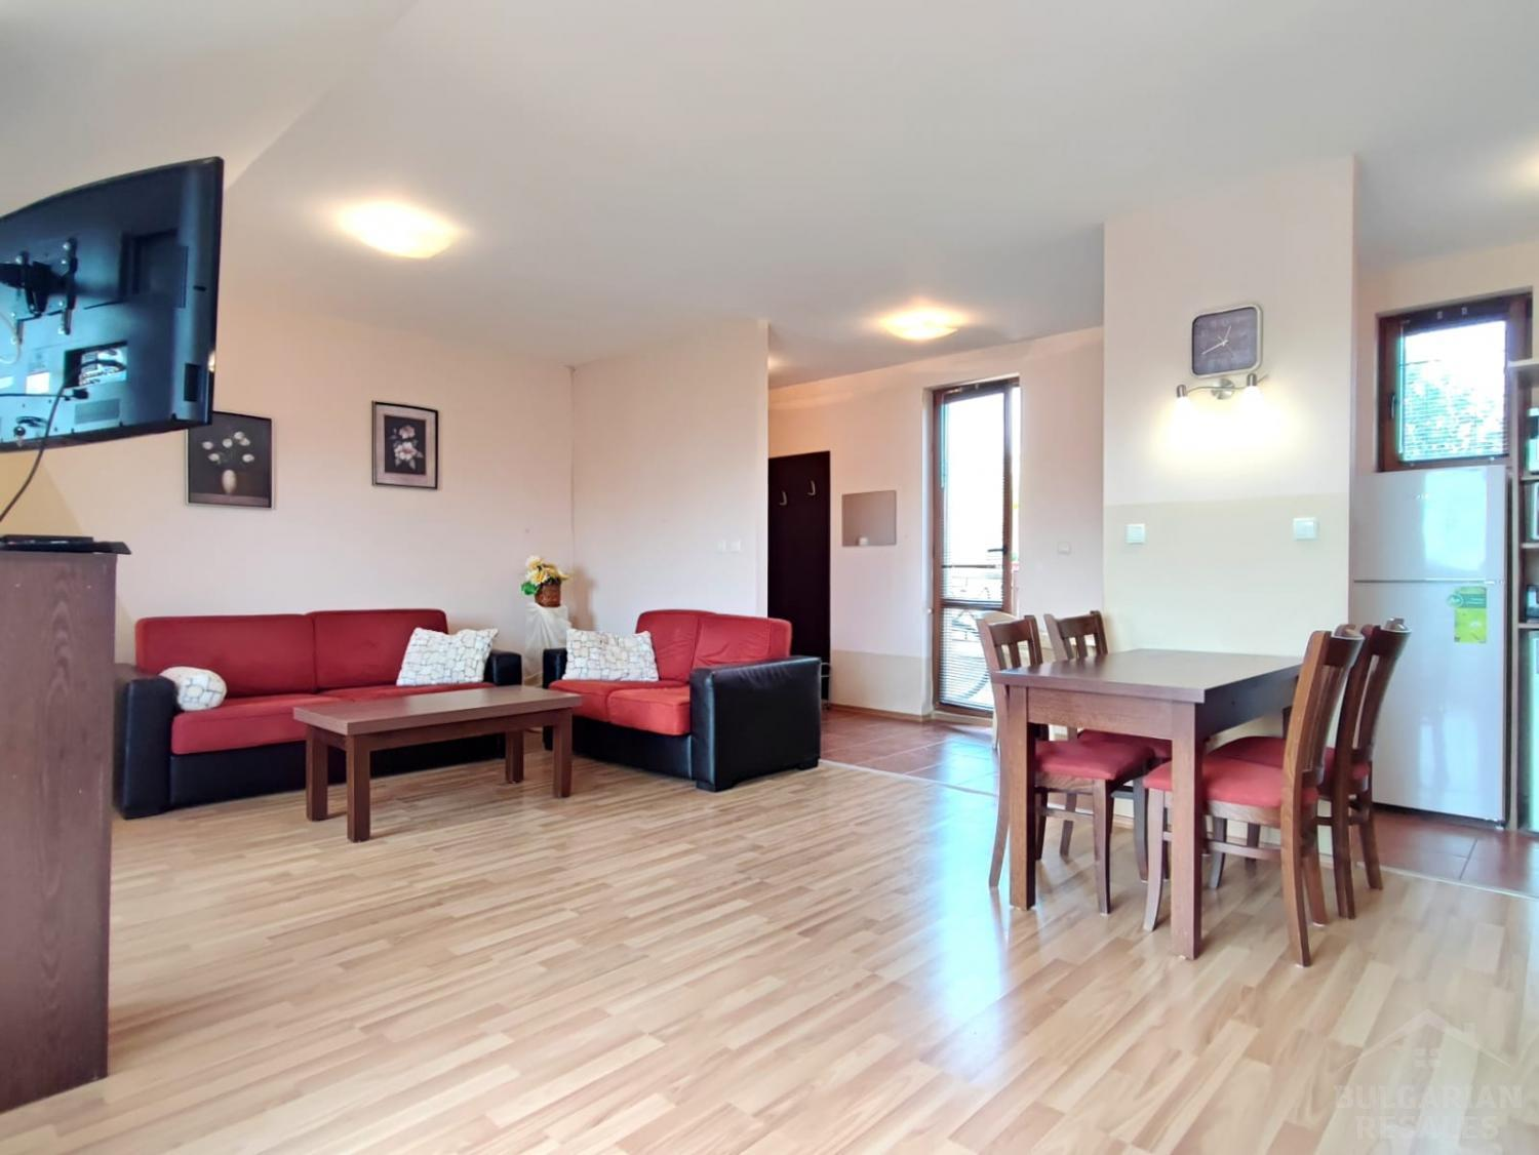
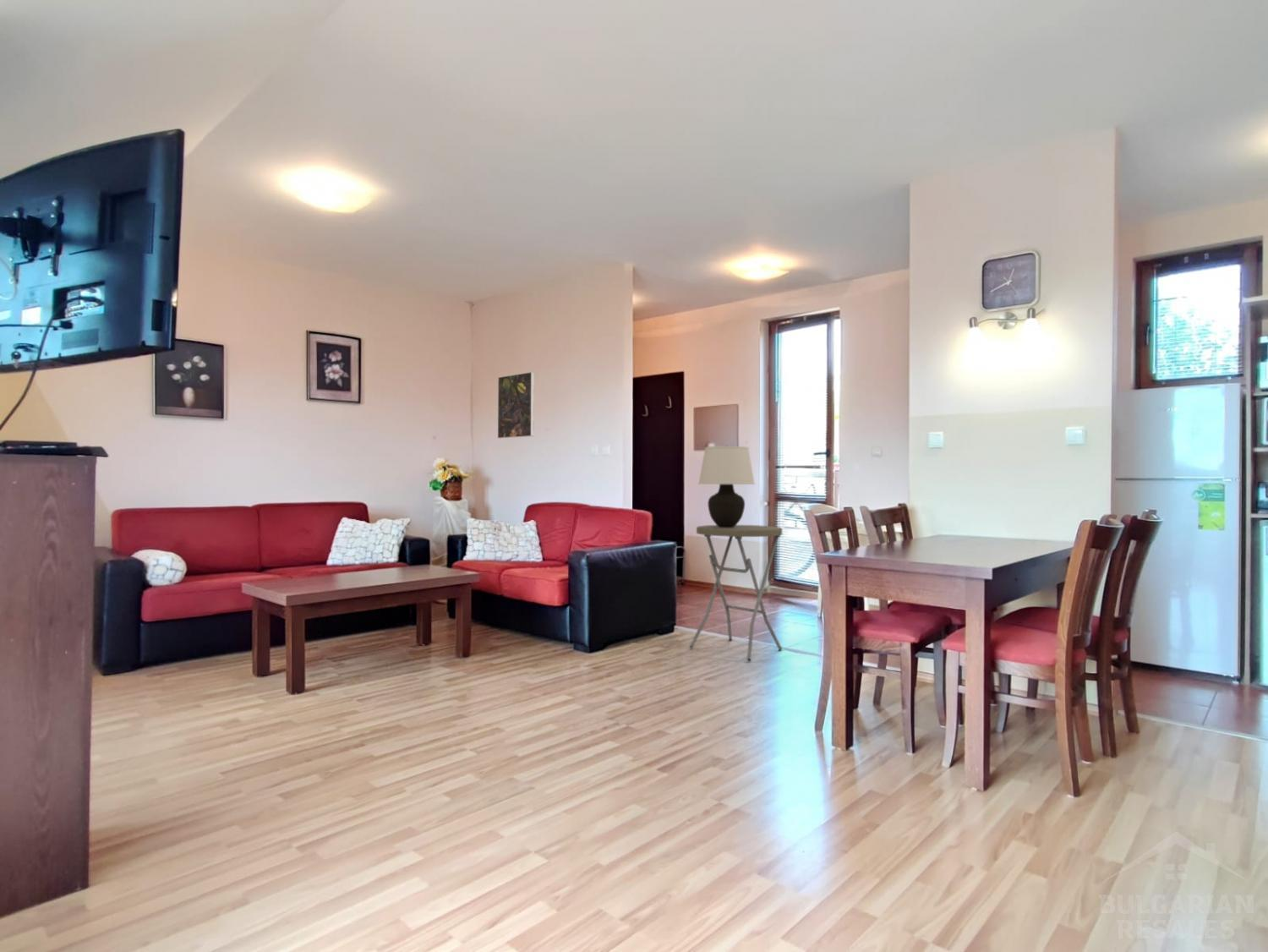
+ table lamp [697,446,756,528]
+ side table [689,524,783,662]
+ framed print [497,371,535,440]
